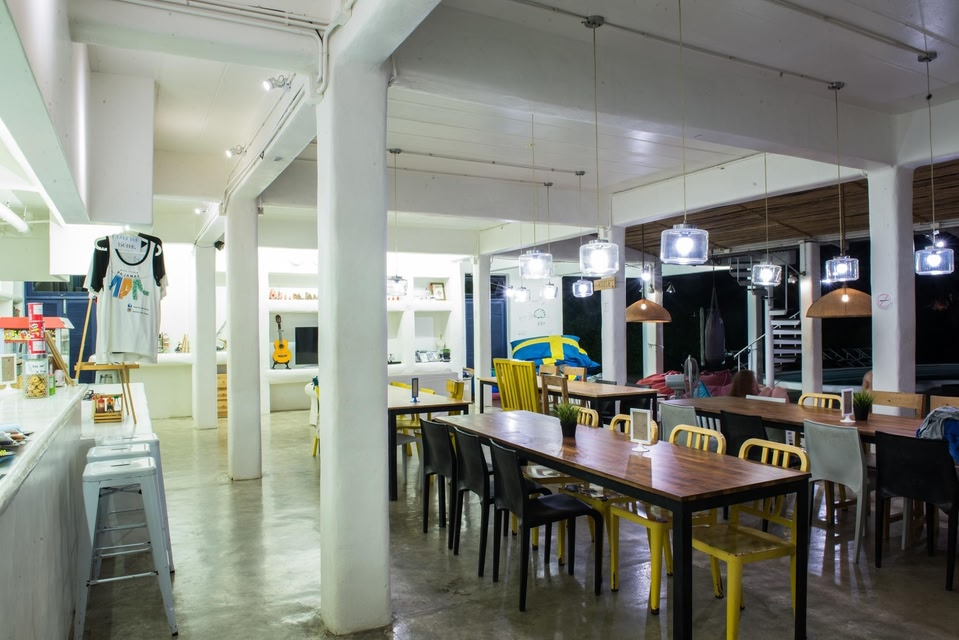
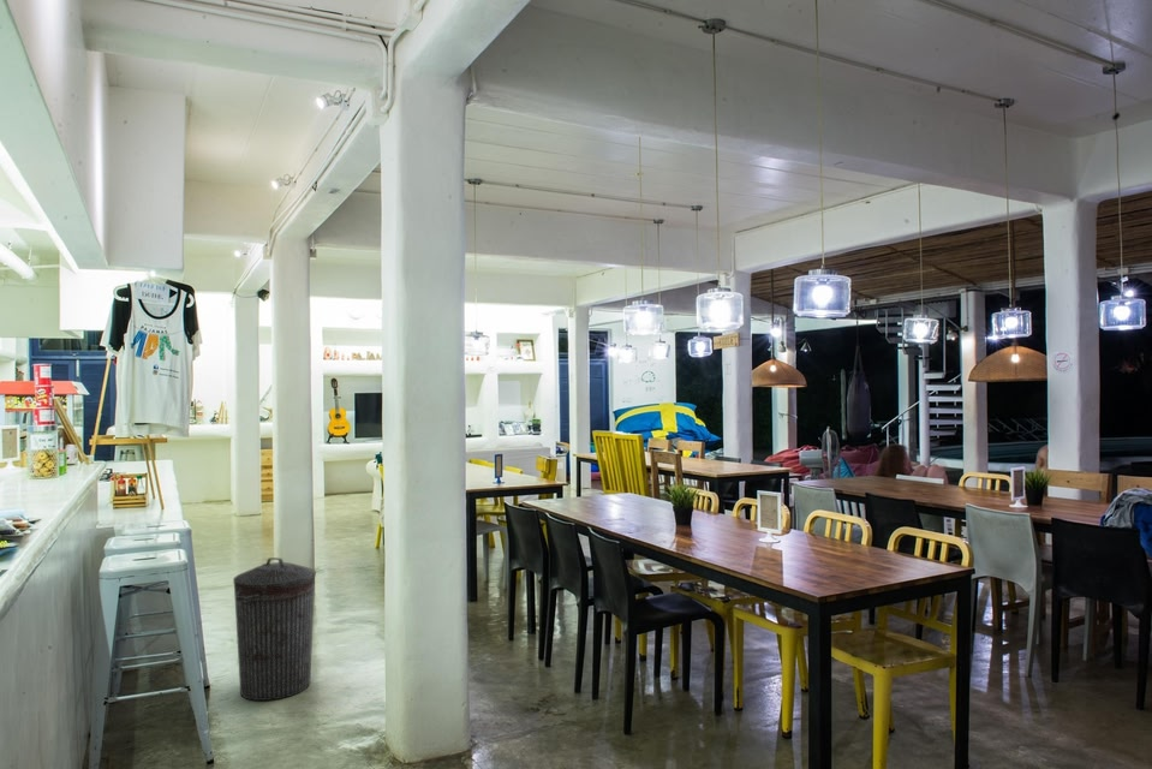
+ trash can [232,556,317,702]
